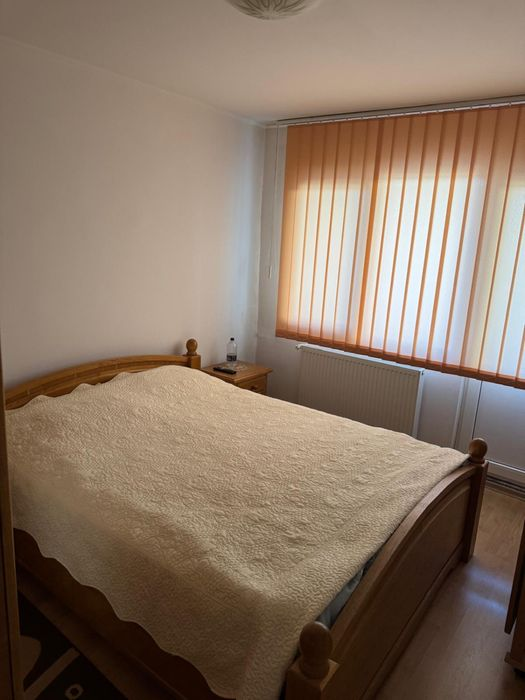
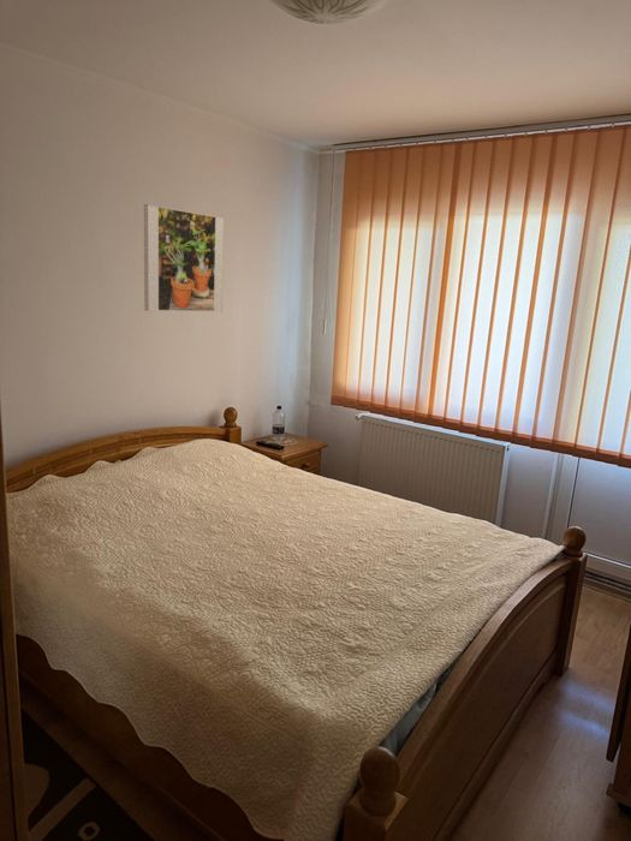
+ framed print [143,203,225,312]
